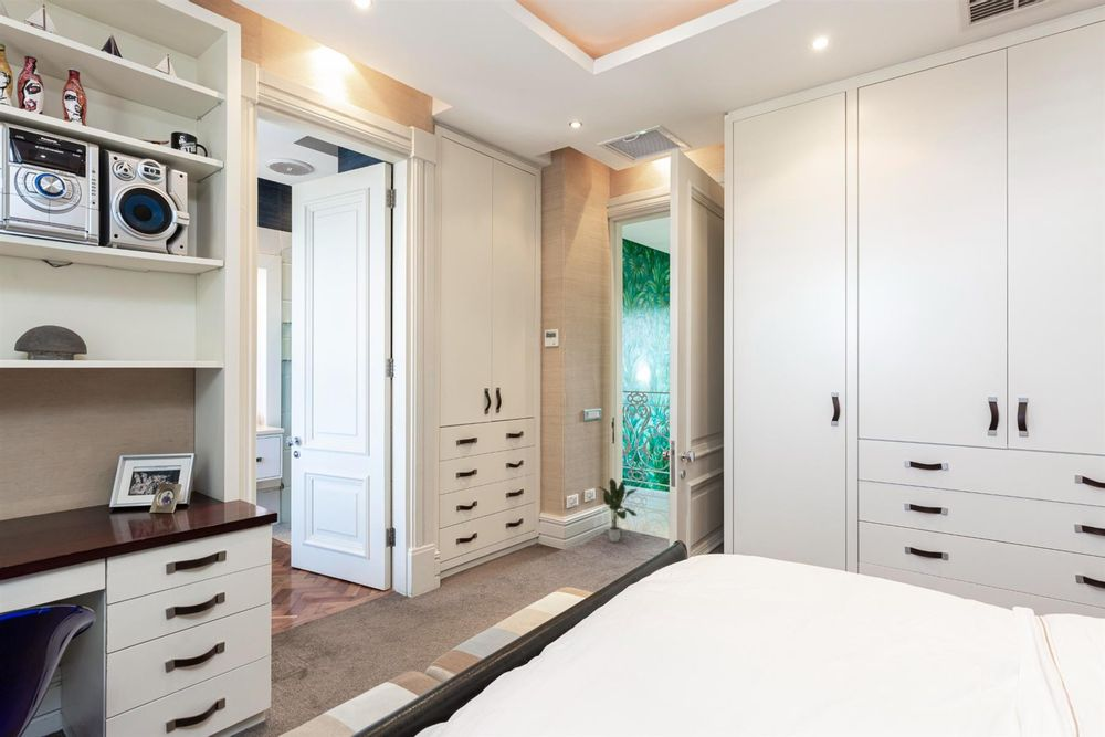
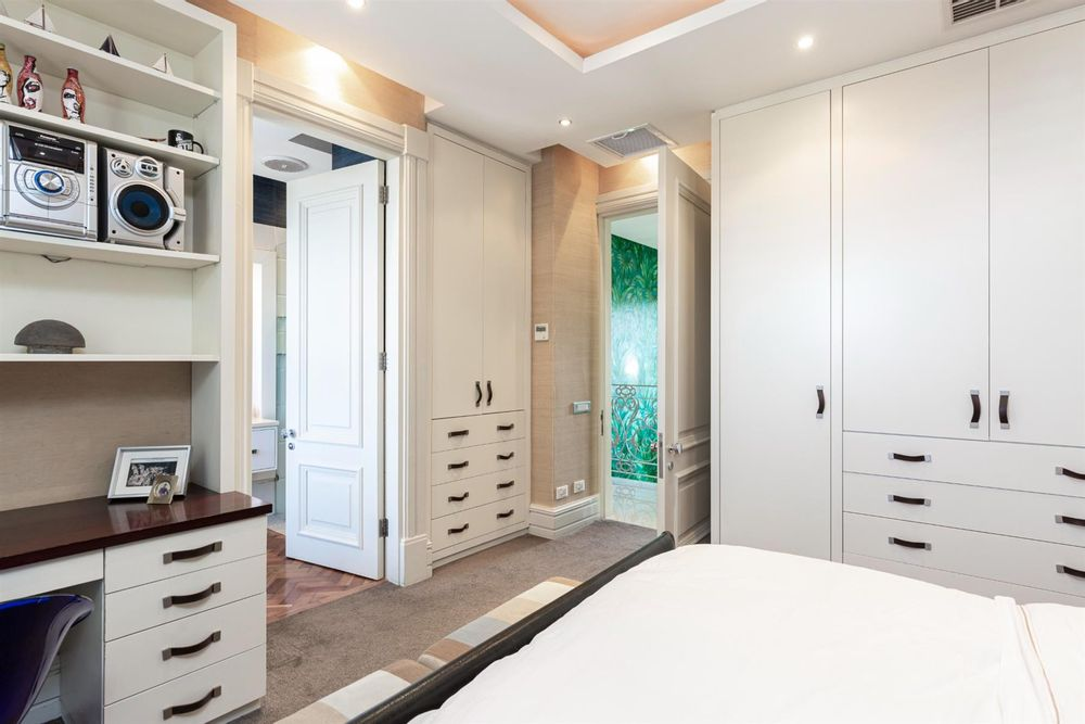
- potted plant [598,477,639,544]
